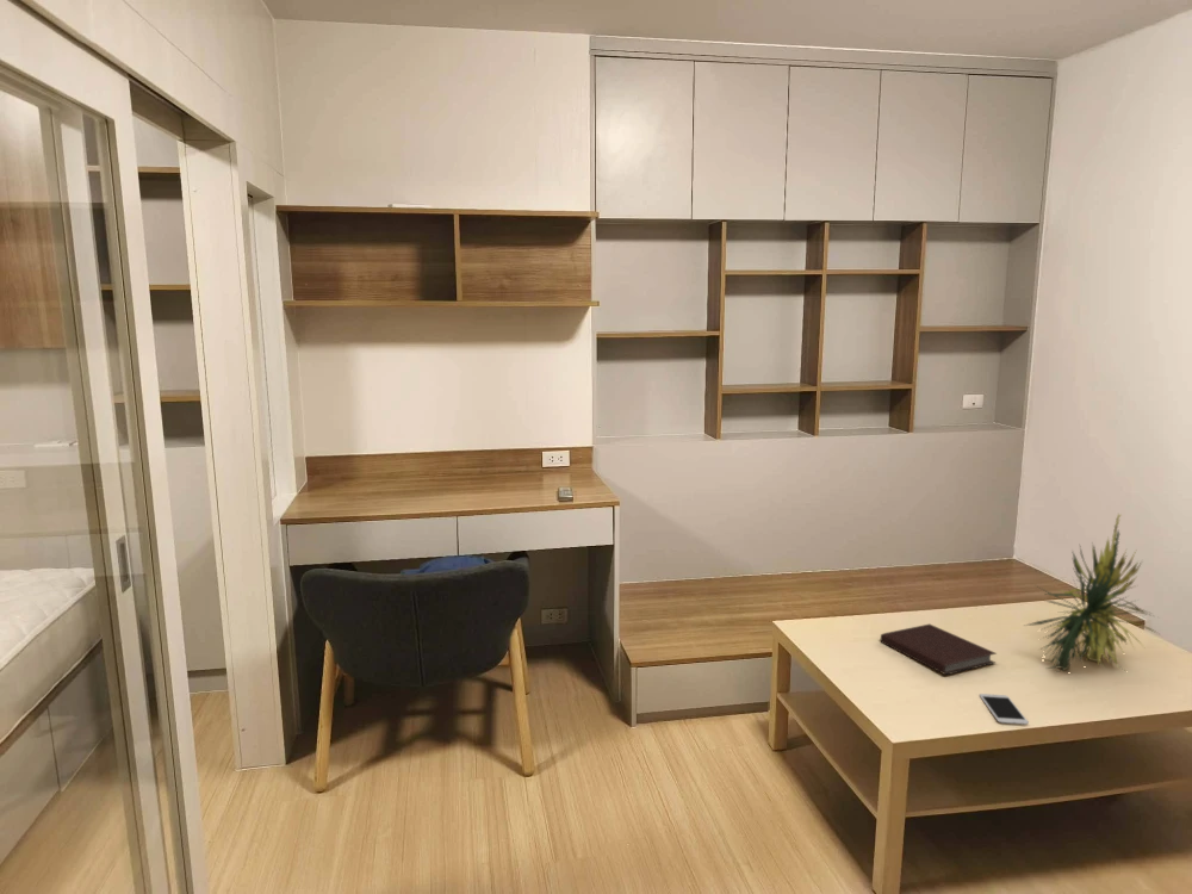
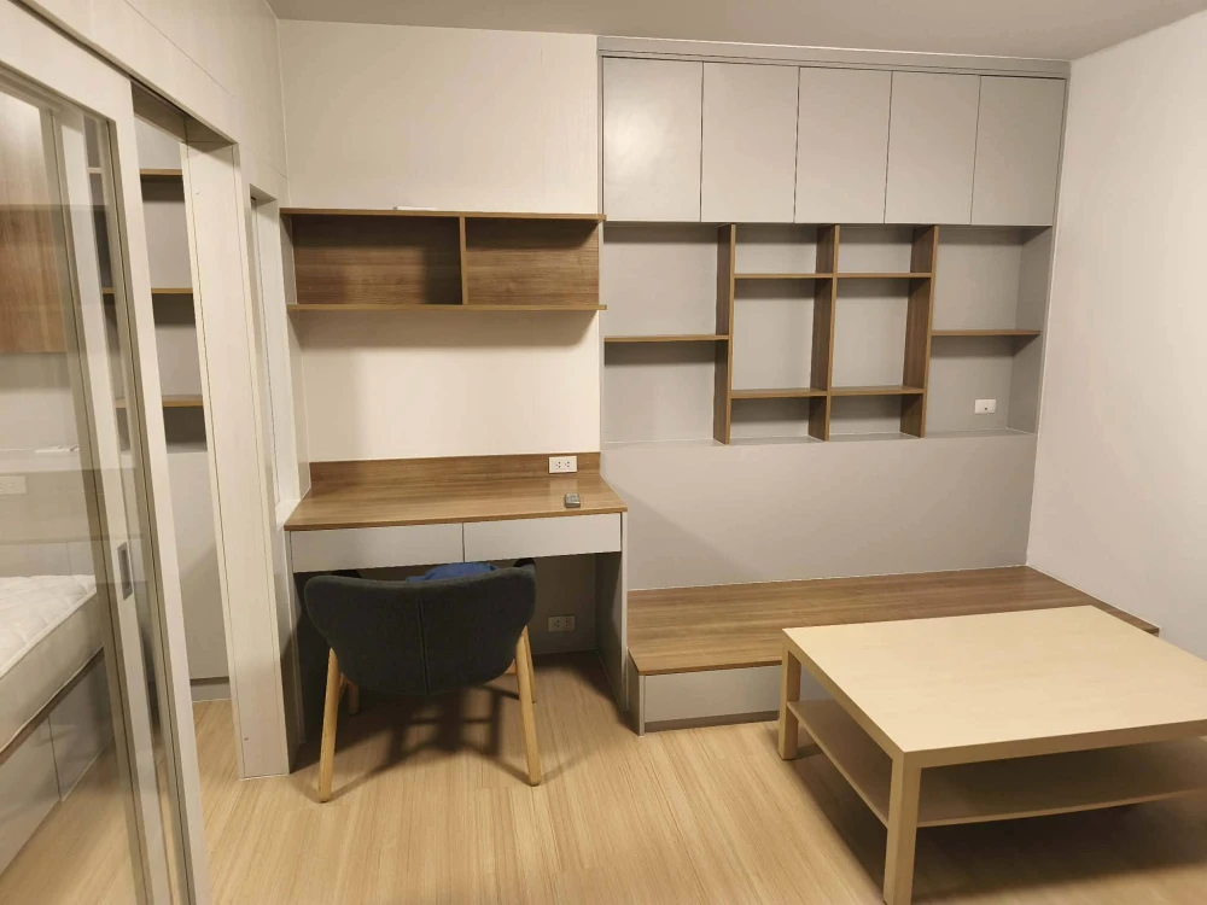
- smartphone [979,693,1030,726]
- notebook [880,623,998,676]
- plant [1024,513,1162,673]
